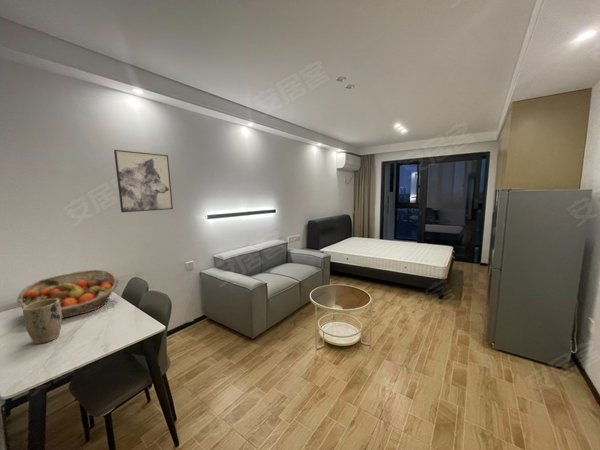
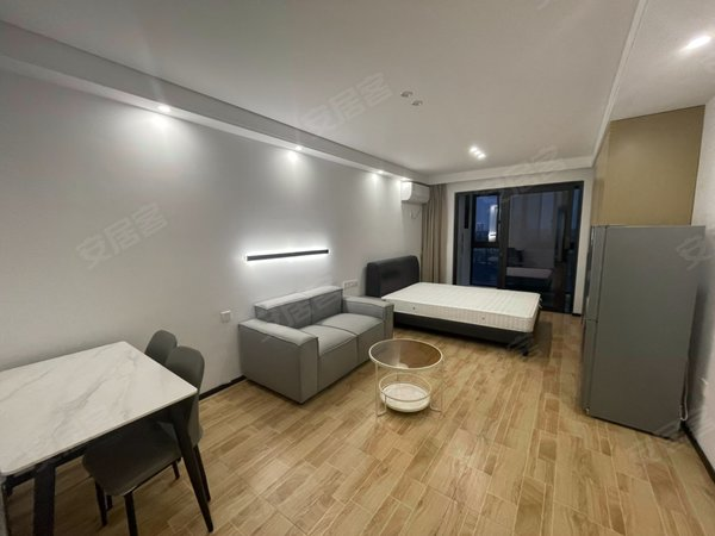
- wall art [113,149,174,213]
- plant pot [22,299,63,345]
- fruit basket [16,269,119,320]
